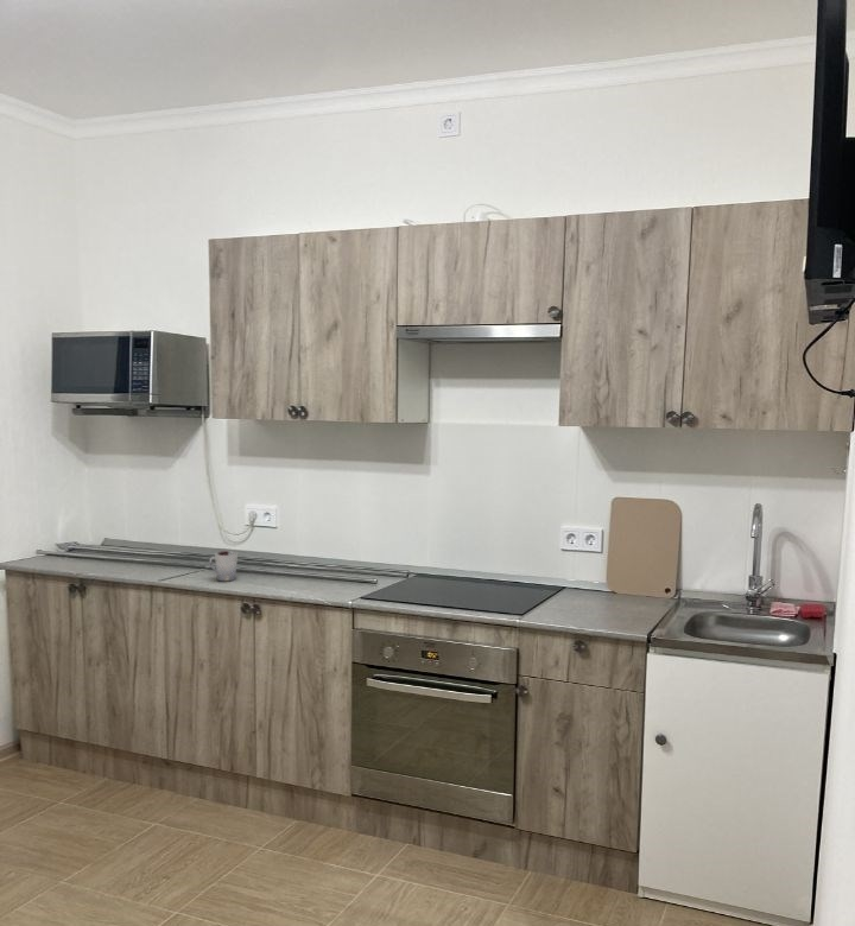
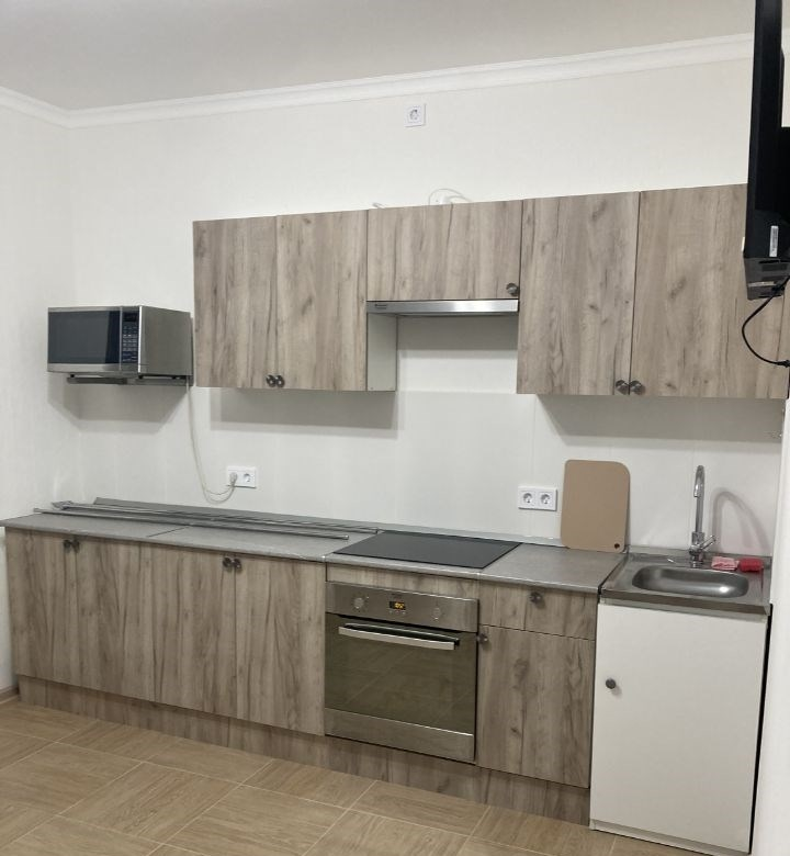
- cup [209,550,239,582]
